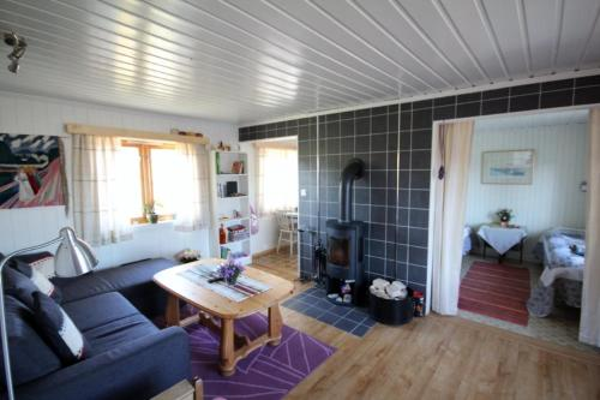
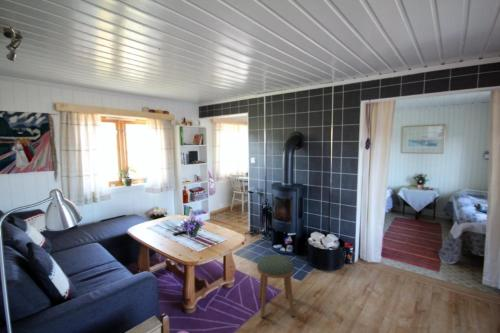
+ stool [256,254,295,318]
